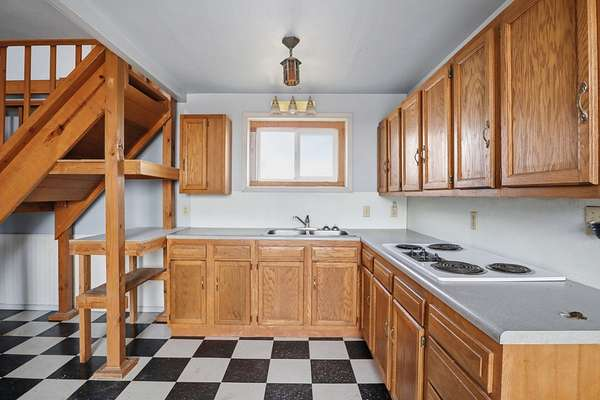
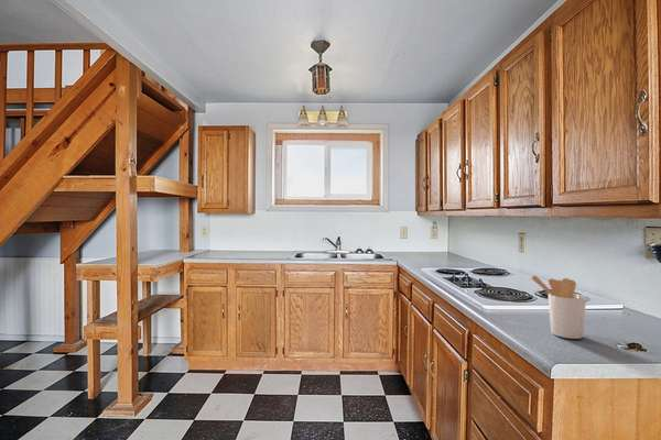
+ utensil holder [531,275,587,340]
